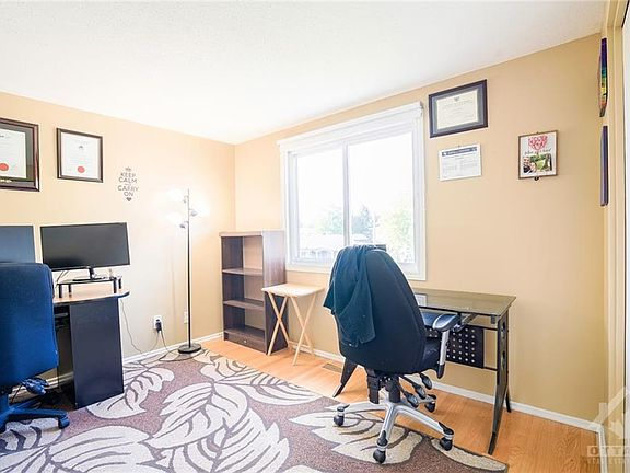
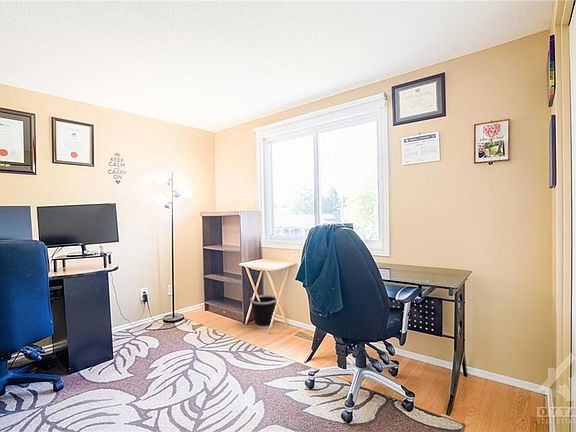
+ wastebasket [249,294,278,330]
